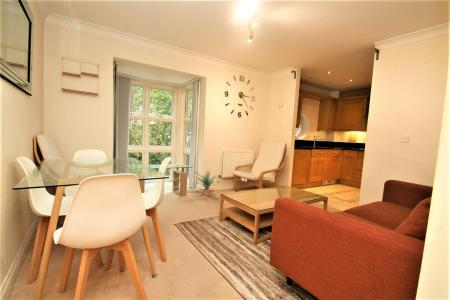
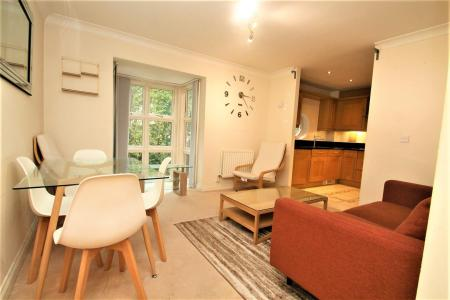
- potted plant [192,170,219,197]
